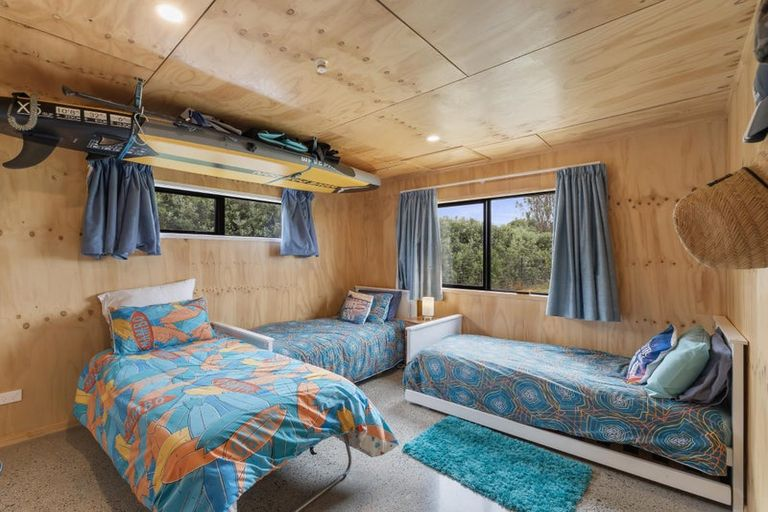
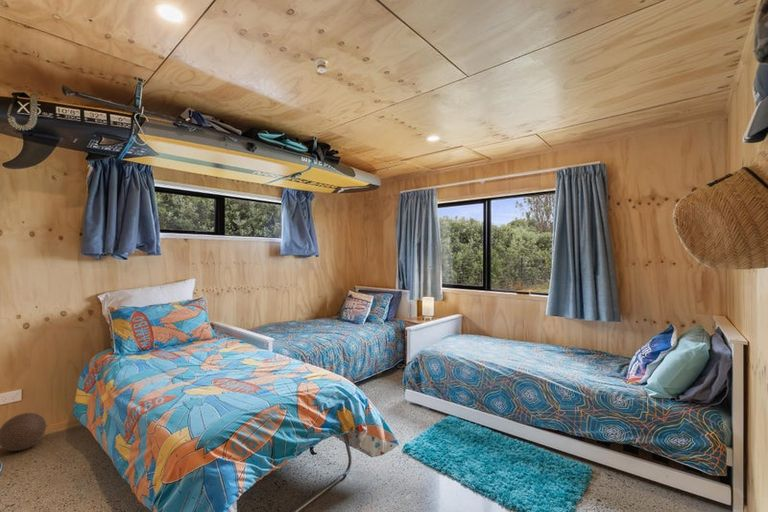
+ ball [0,412,50,452]
